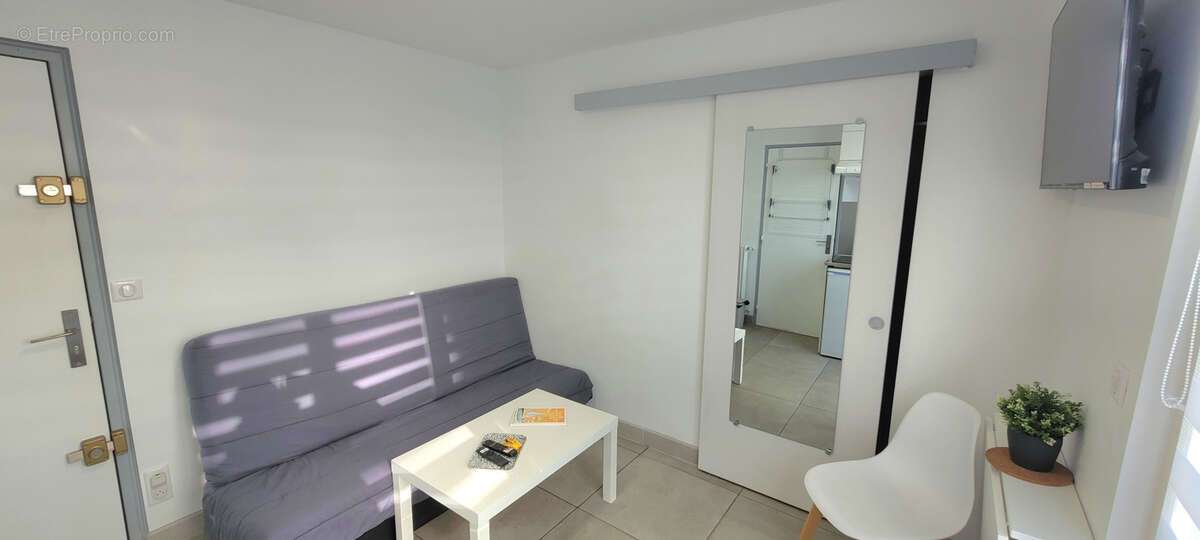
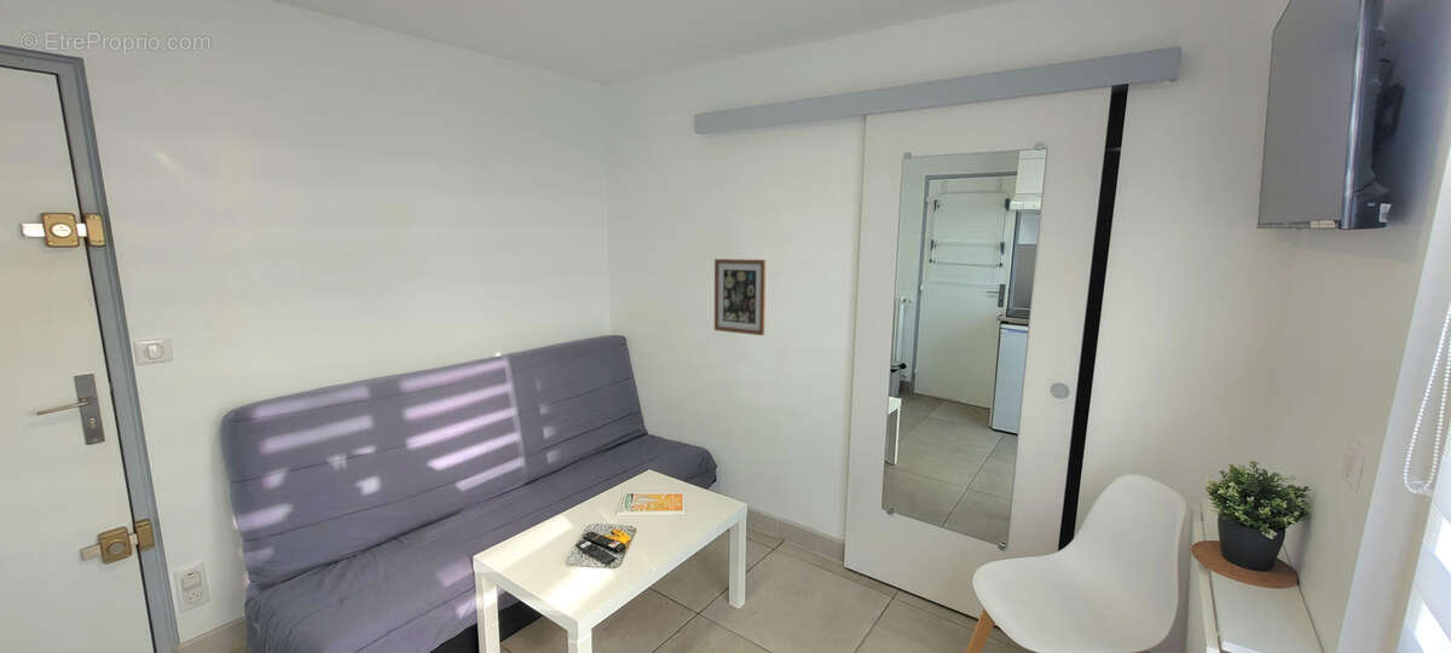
+ wall art [713,258,767,336]
